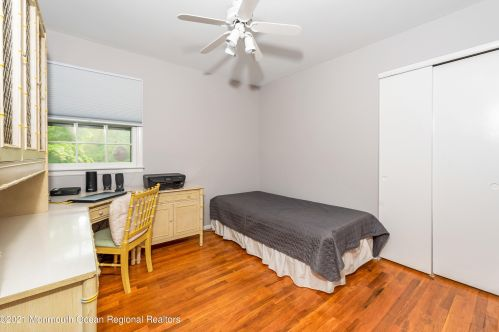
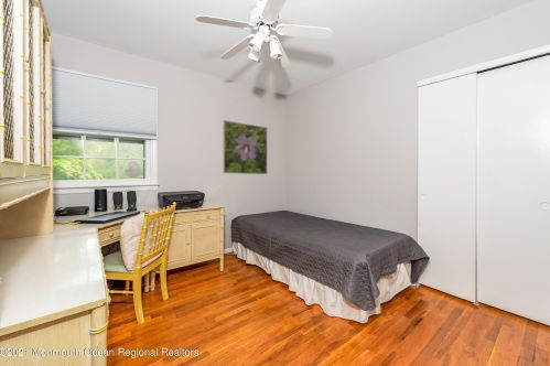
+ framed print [222,119,268,175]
